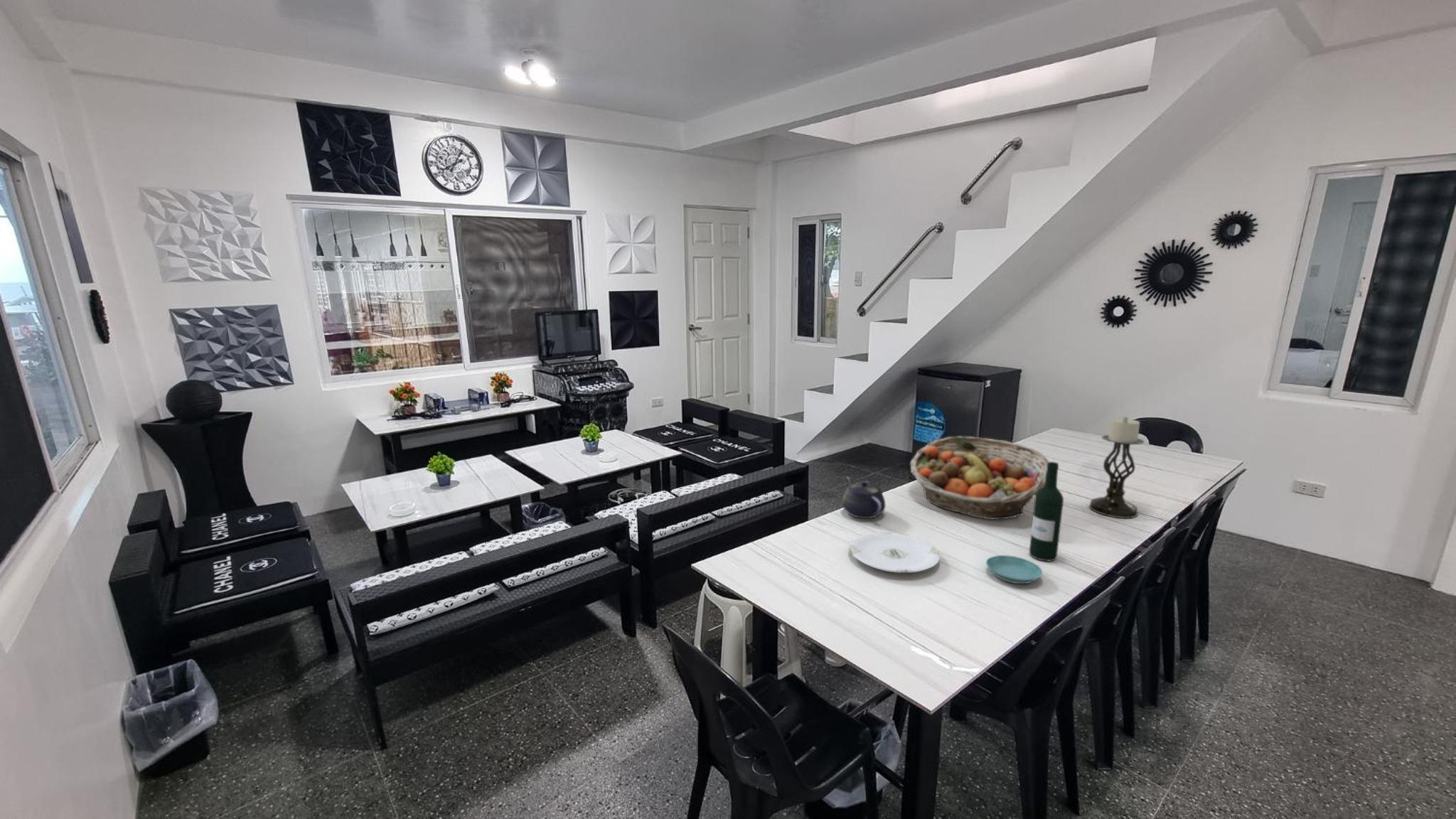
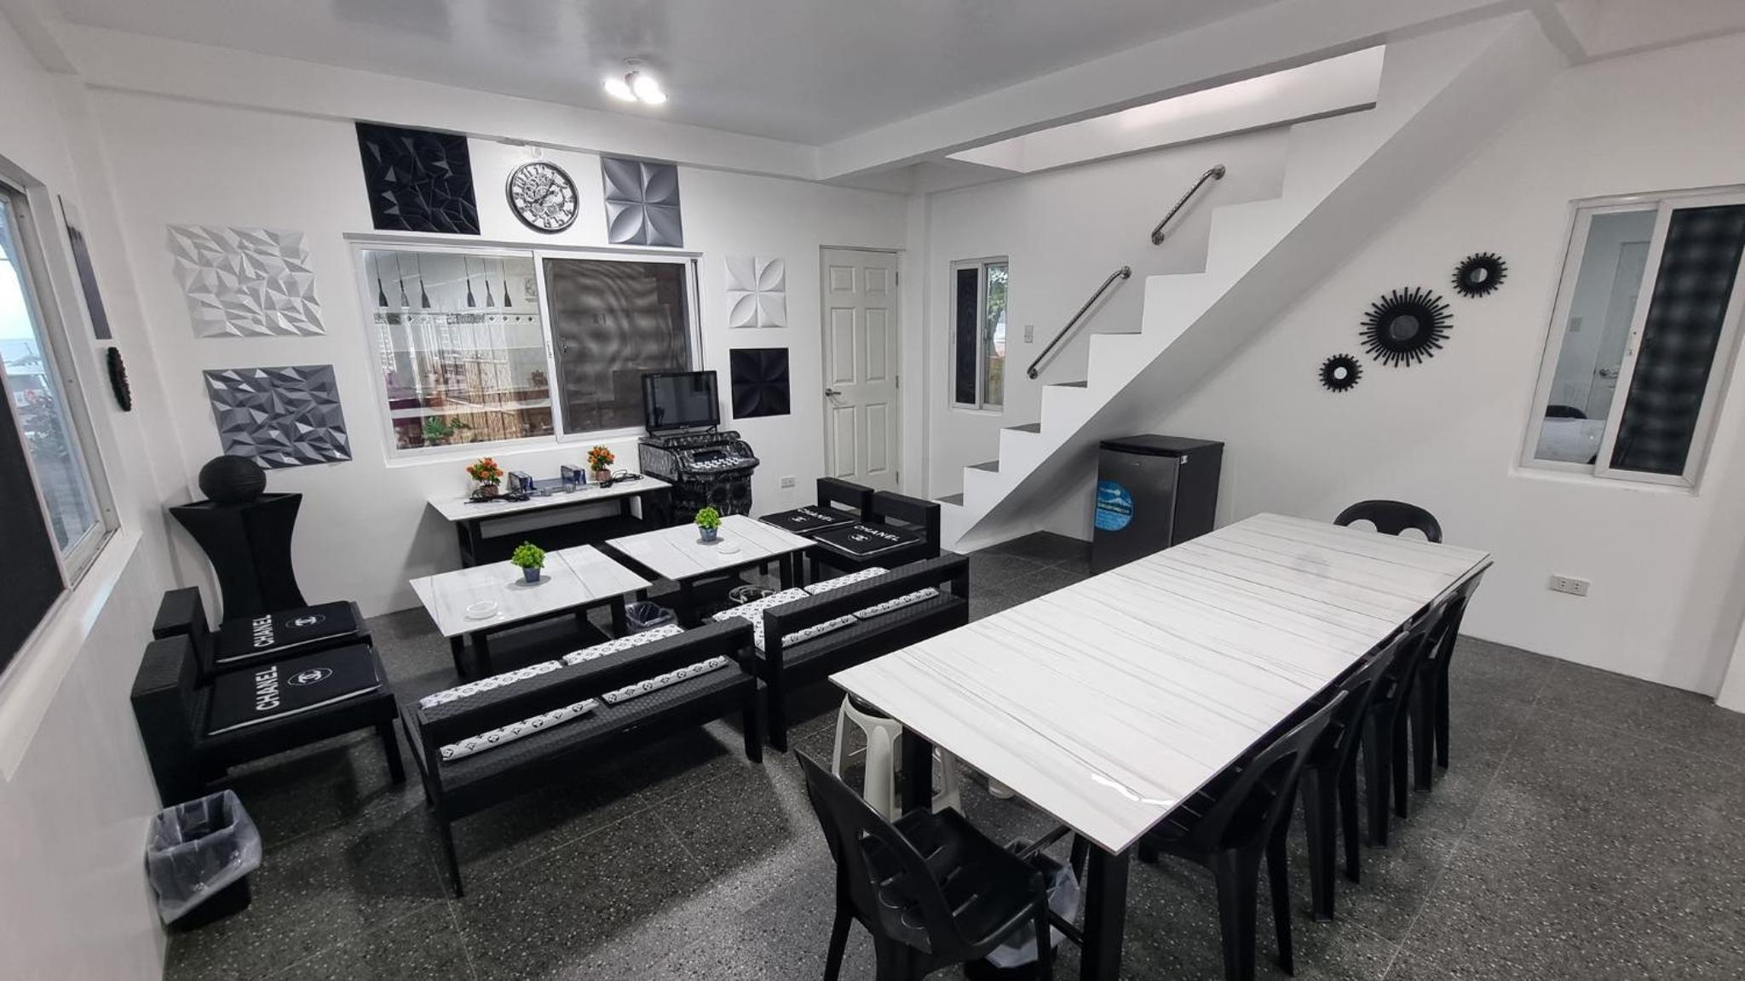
- saucer [985,555,1043,584]
- wine bottle [1029,461,1064,562]
- fruit basket [909,435,1050,520]
- plate [848,532,941,574]
- candle holder [1088,416,1145,519]
- teapot [841,476,886,519]
